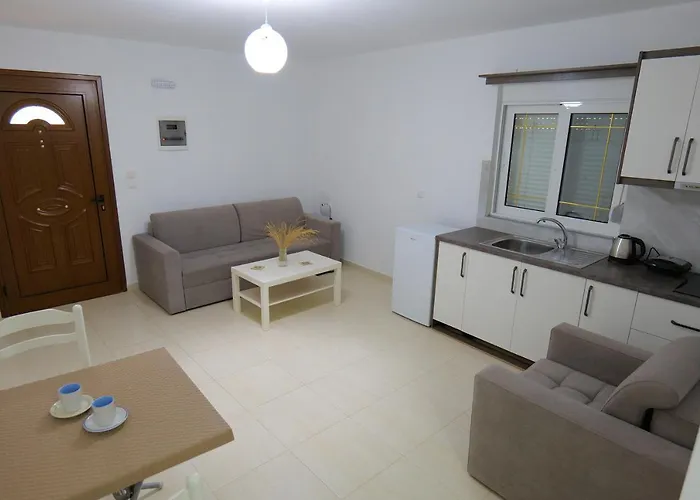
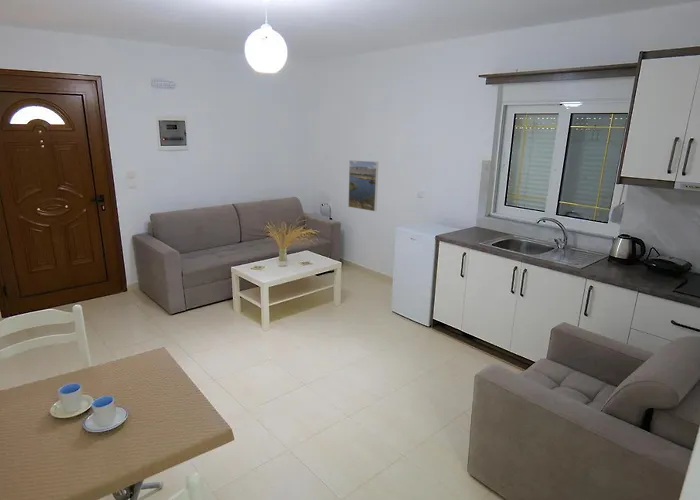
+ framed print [347,159,379,212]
